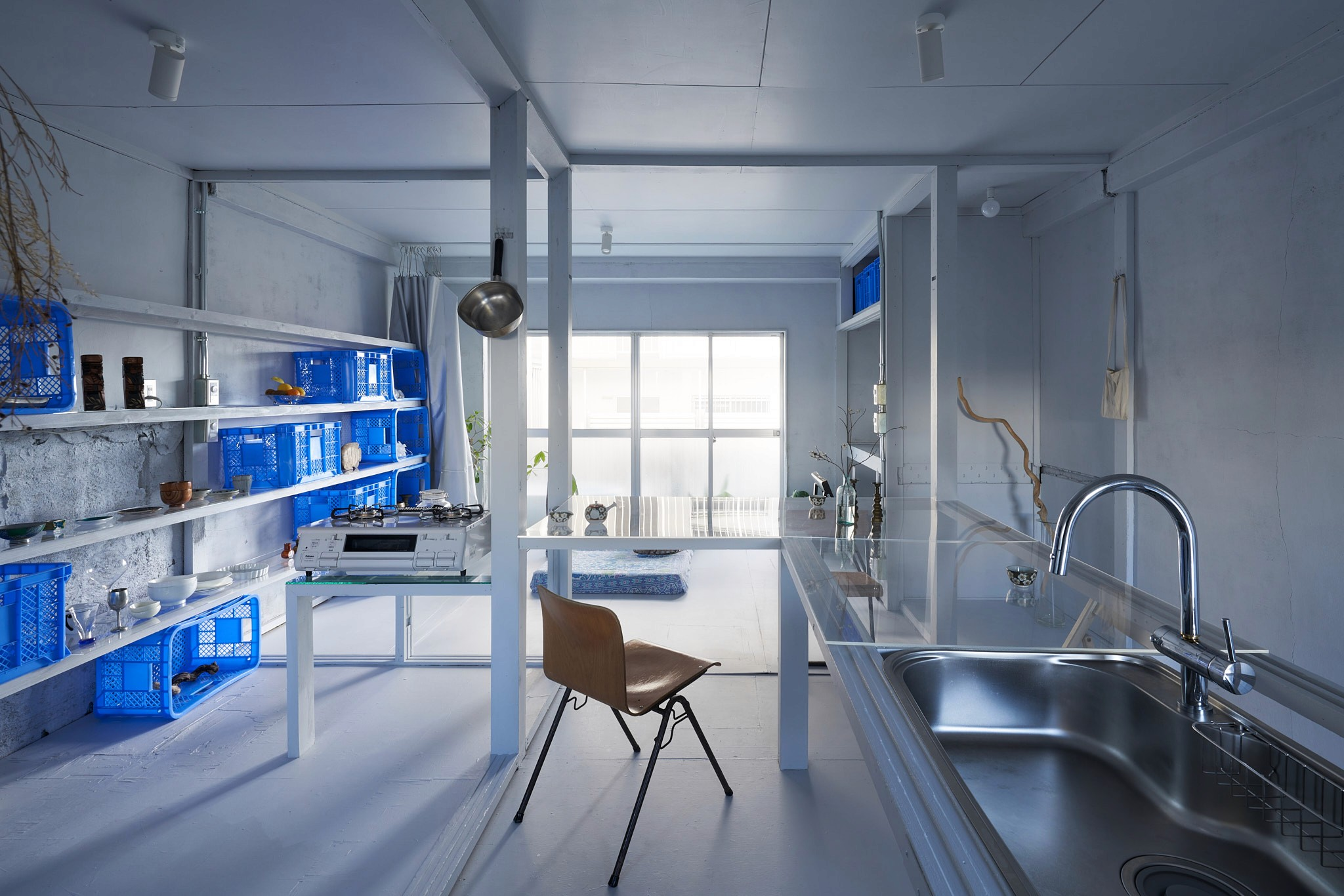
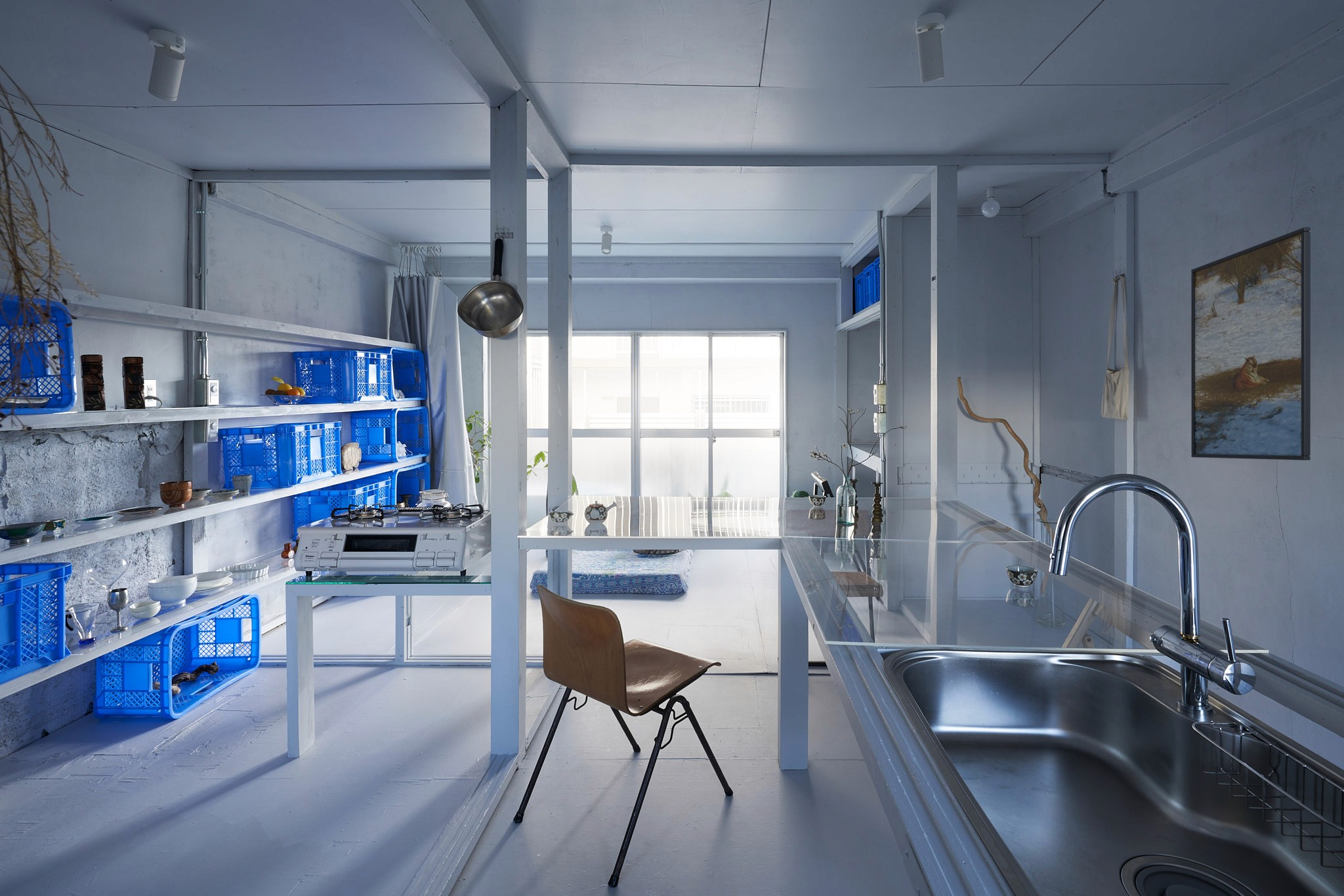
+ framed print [1190,226,1311,461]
